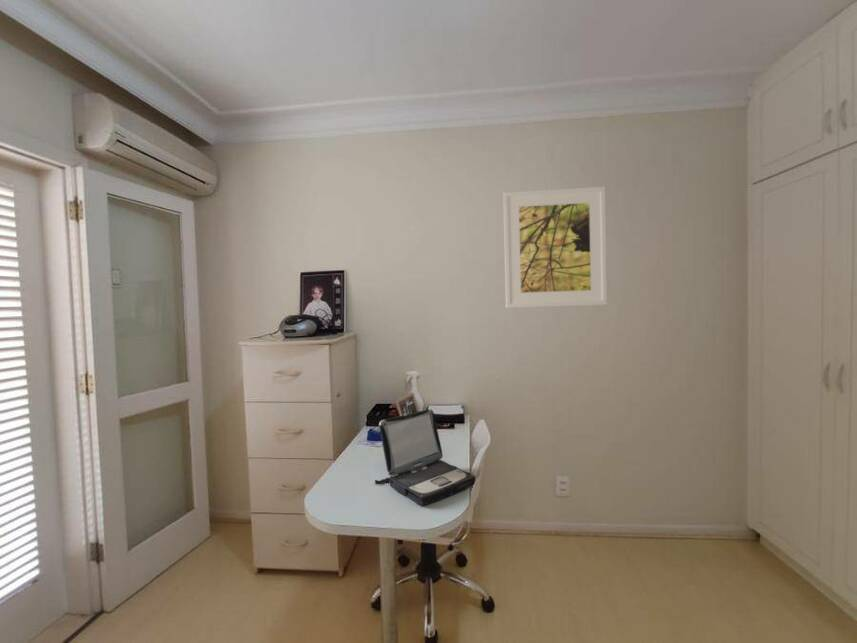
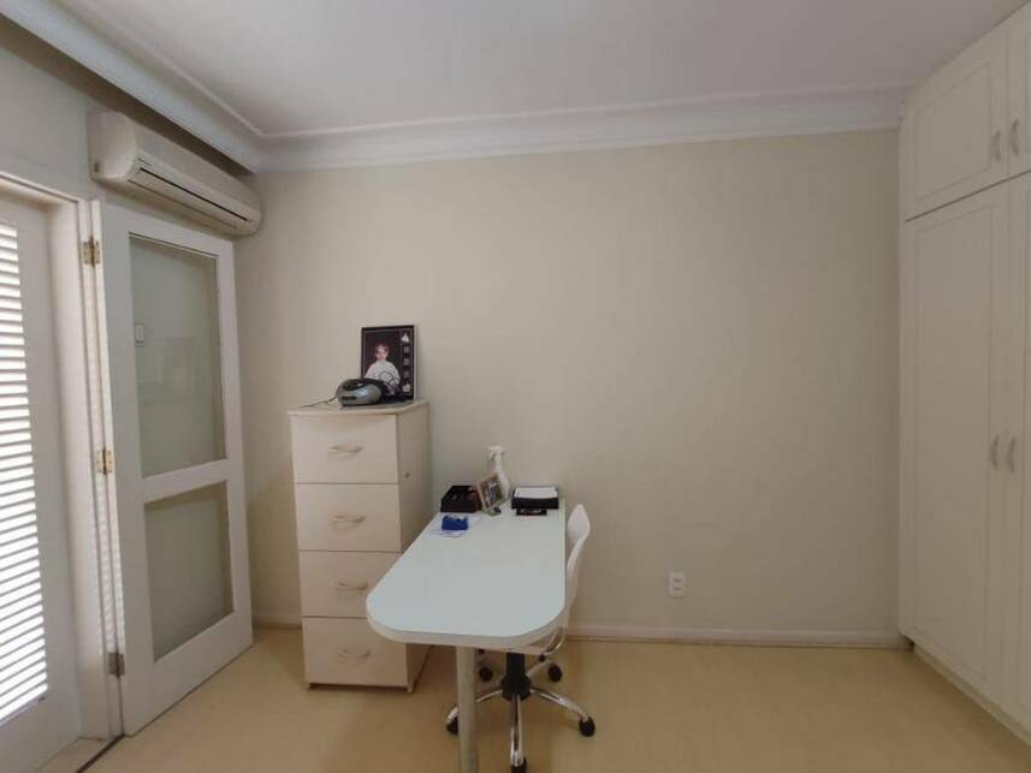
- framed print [502,186,608,309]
- laptop [374,408,476,507]
